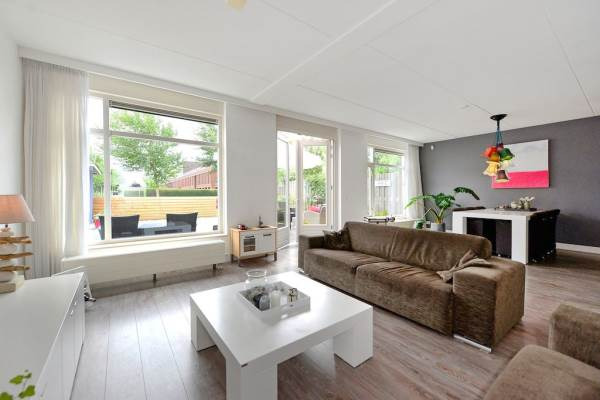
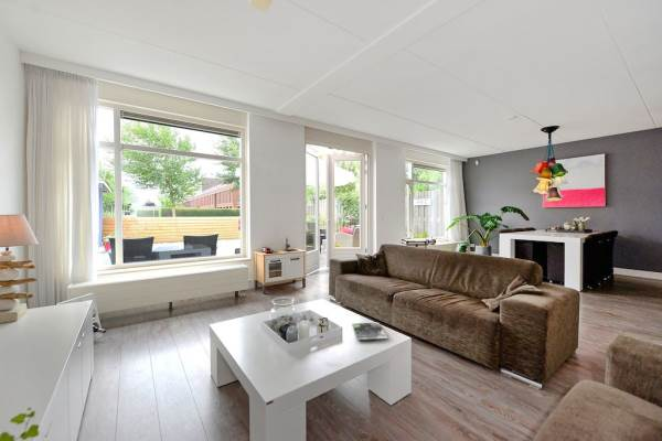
+ magazine [351,322,389,342]
